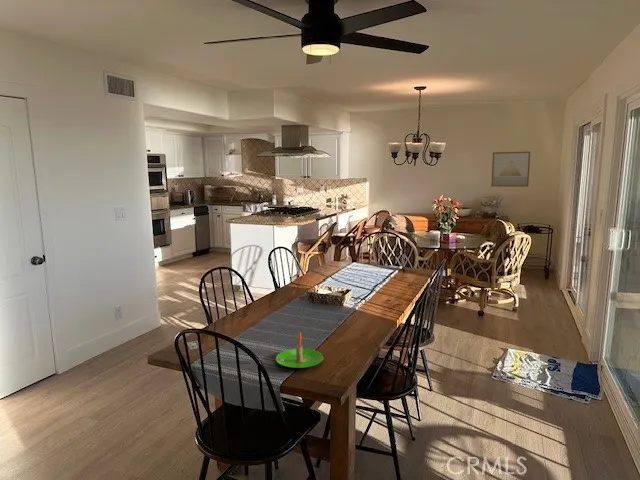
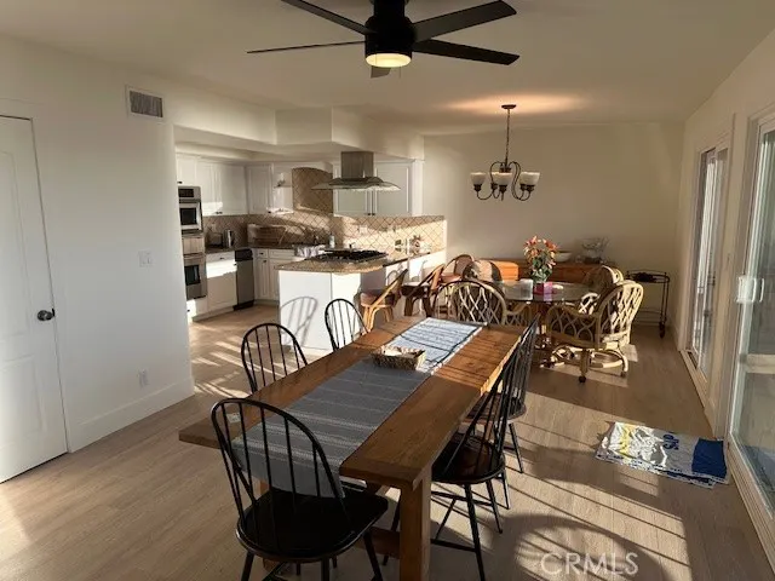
- candle [275,331,324,369]
- wall art [490,151,531,188]
